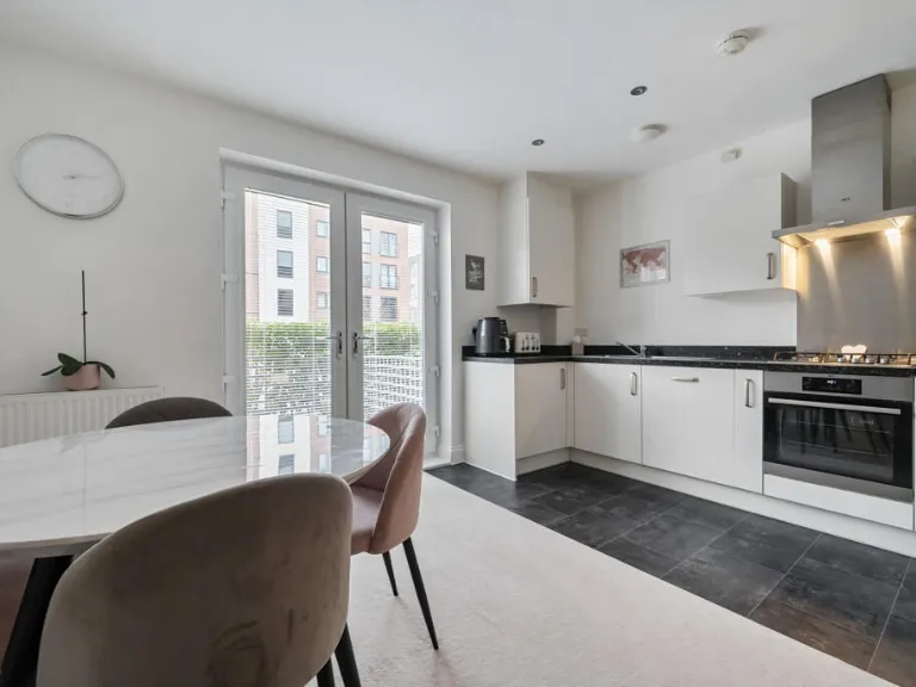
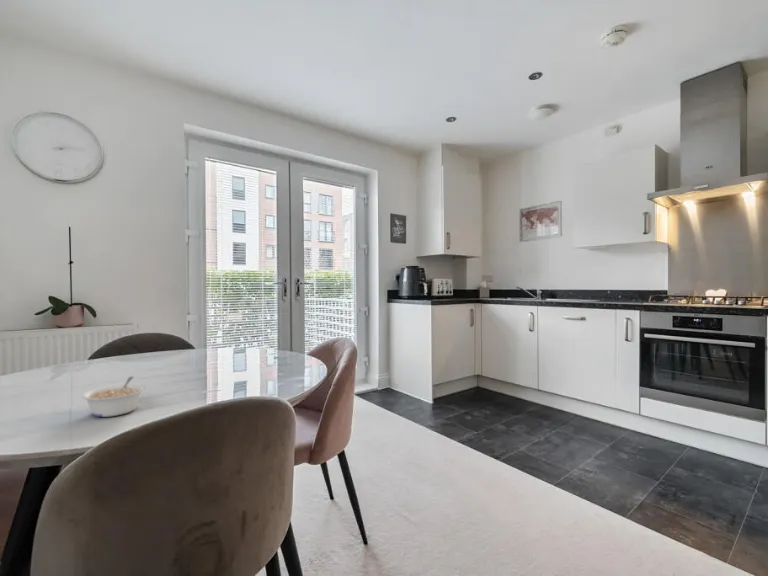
+ legume [80,375,147,418]
